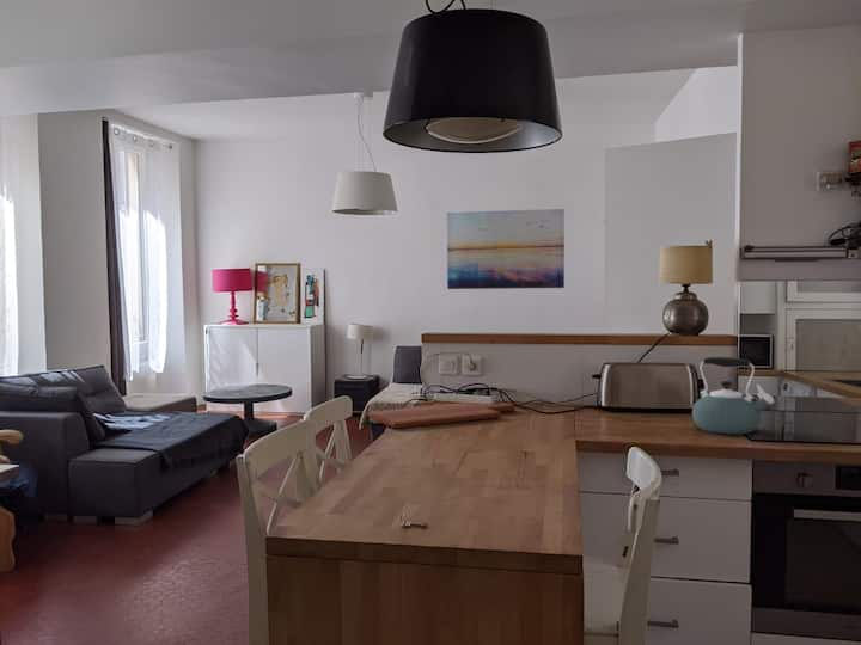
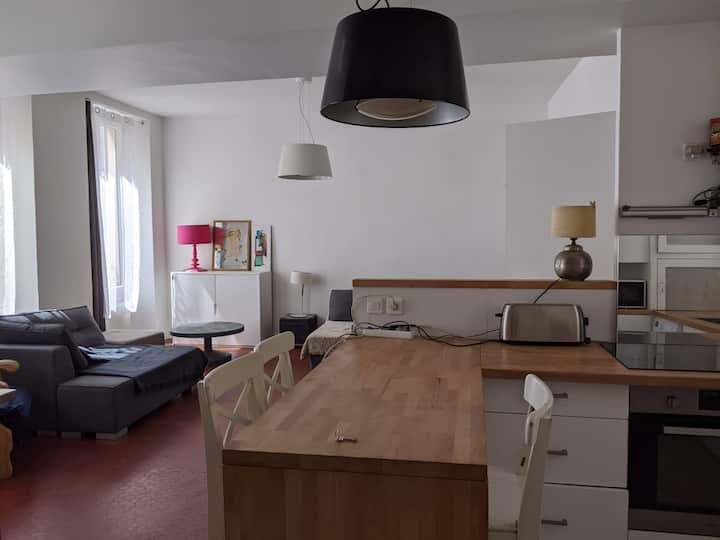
- cutting board [365,401,515,430]
- wall art [446,208,566,290]
- kettle [691,356,775,436]
